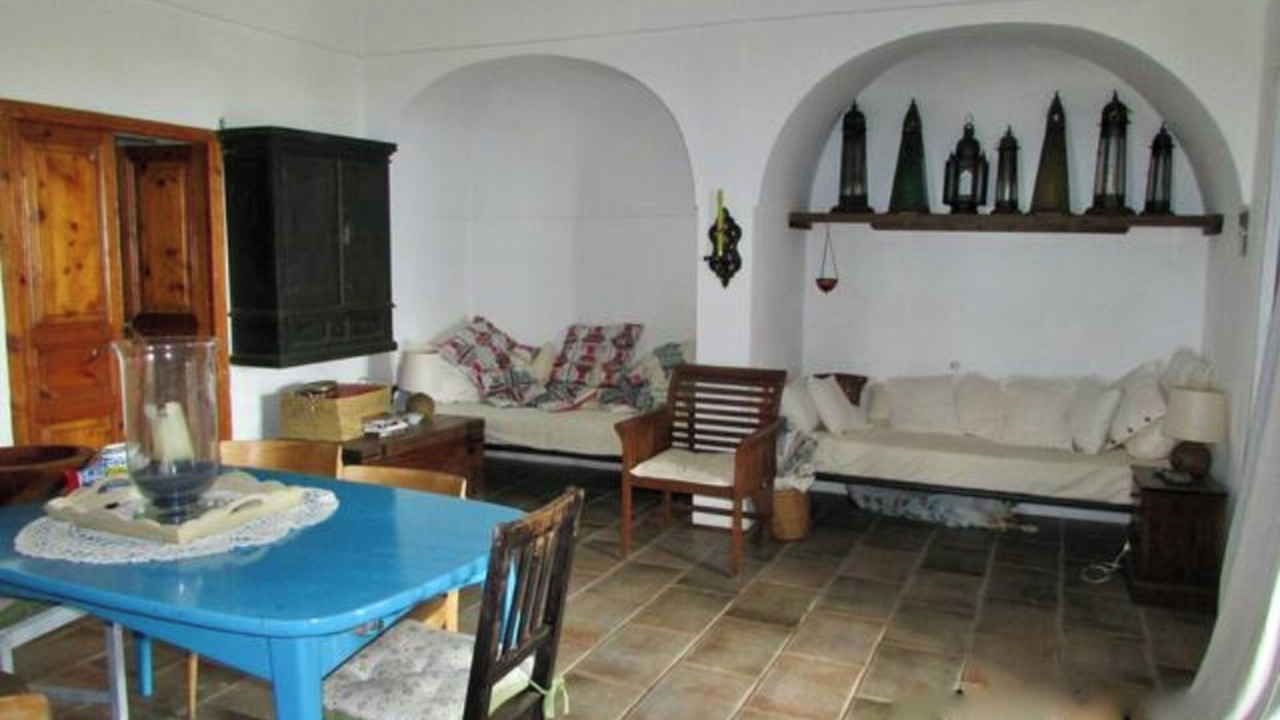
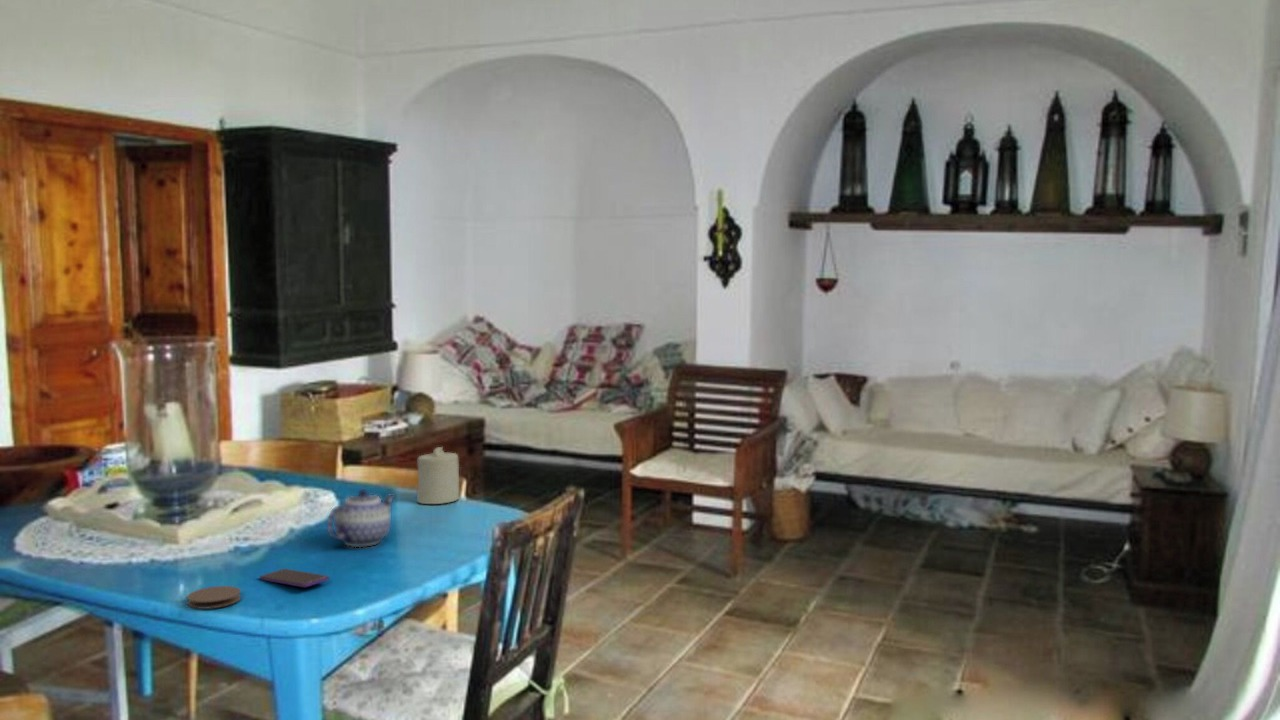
+ teapot [326,488,396,548]
+ candle [416,446,460,505]
+ smartphone [259,568,330,588]
+ coaster [186,585,242,610]
